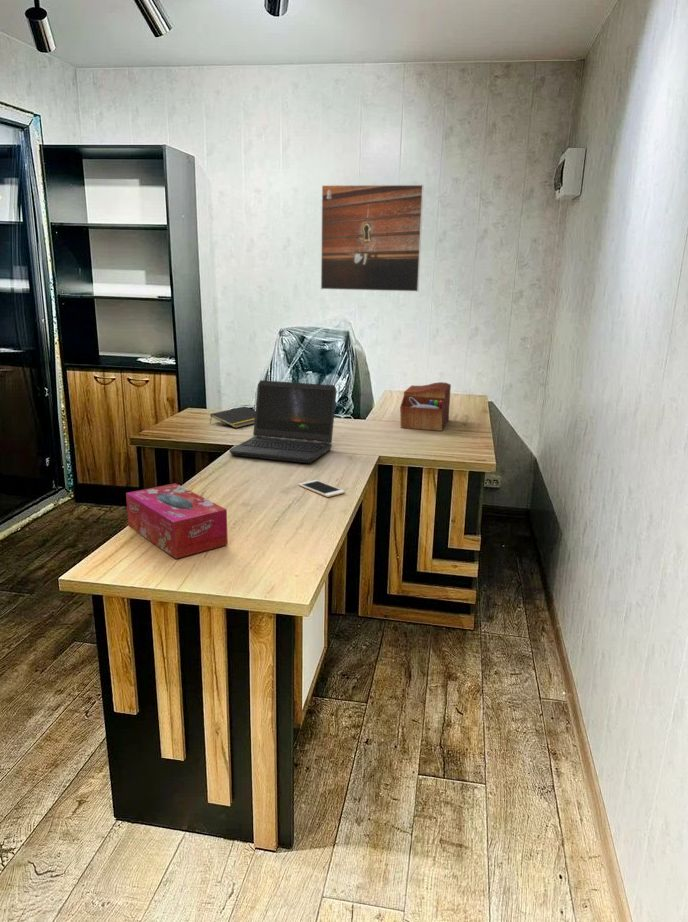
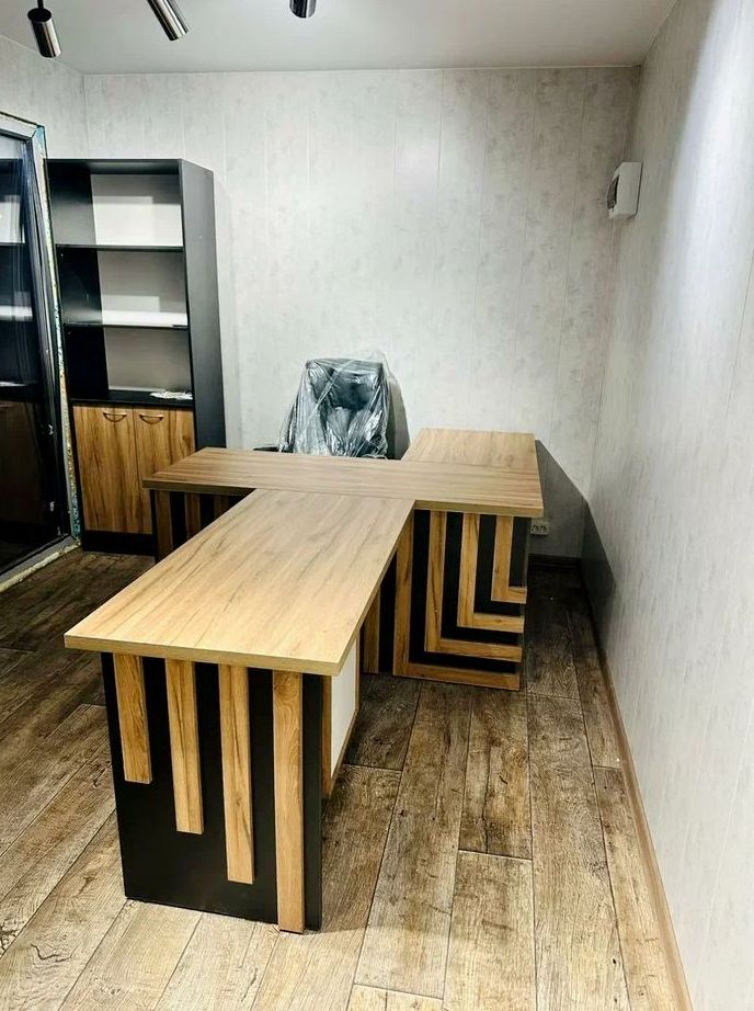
- cell phone [298,479,346,498]
- laptop computer [228,379,338,464]
- notepad [209,406,255,429]
- tissue box [125,482,229,560]
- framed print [320,184,424,293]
- sewing box [399,381,452,432]
